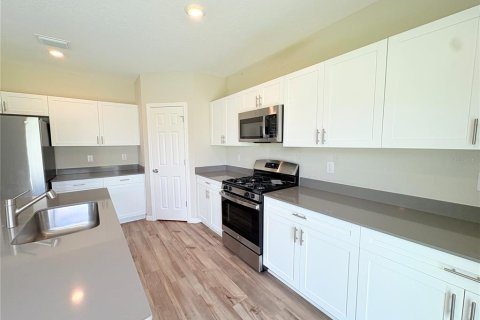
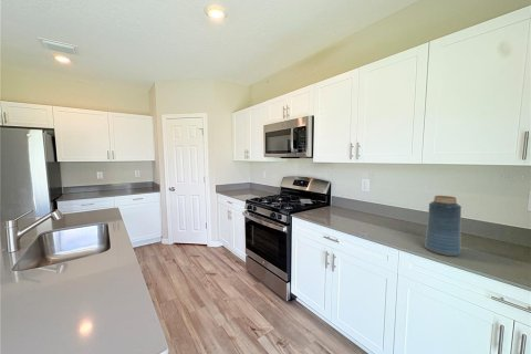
+ vase [424,195,462,257]
